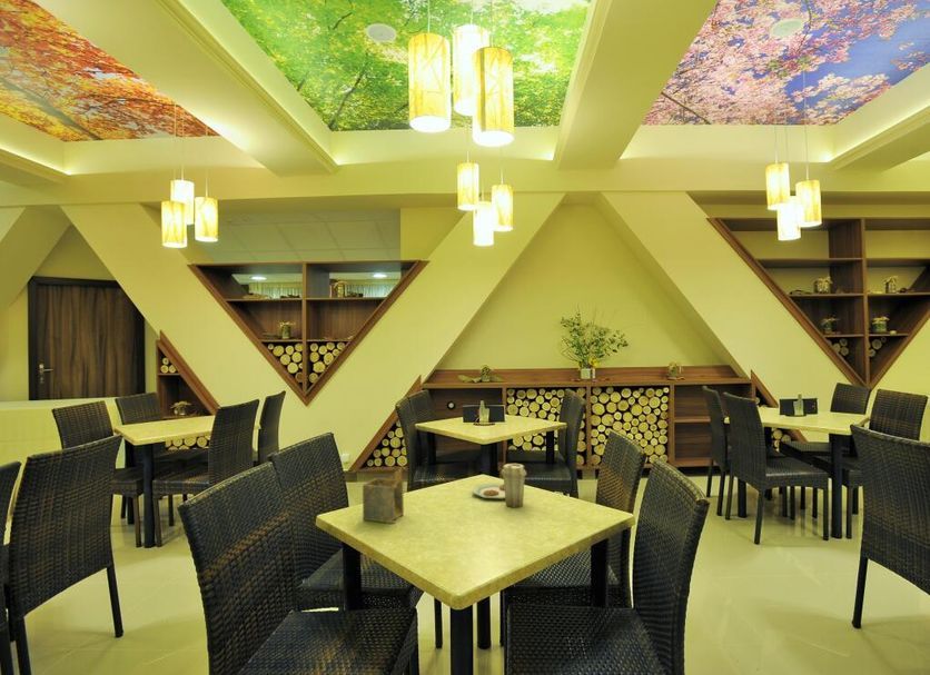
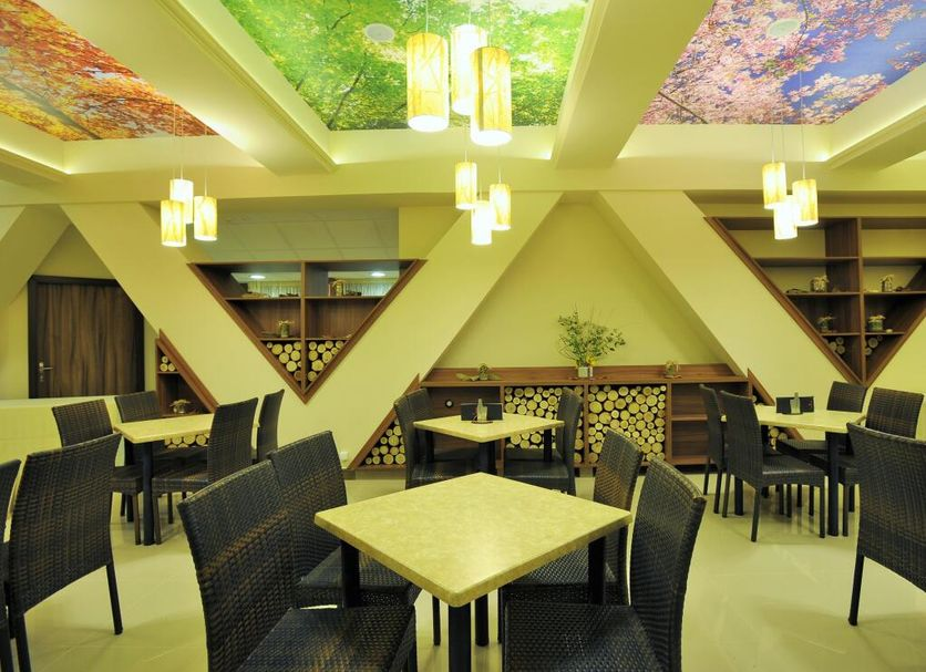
- napkin holder [362,468,405,525]
- plate [471,463,528,508]
